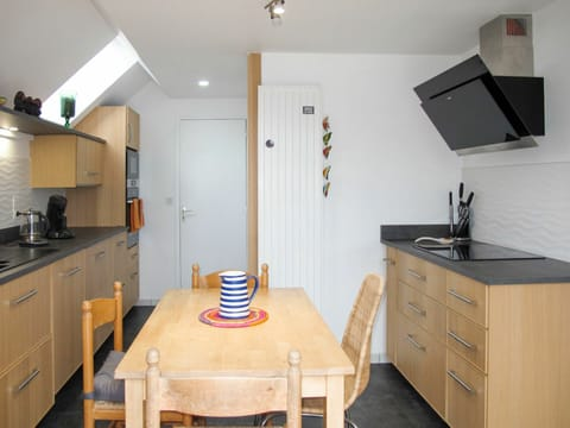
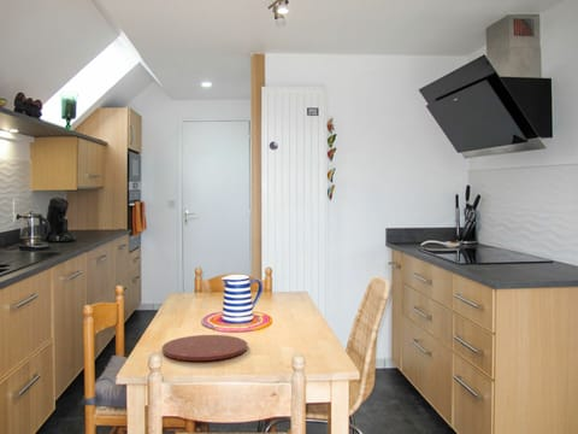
+ plate [161,334,248,362]
